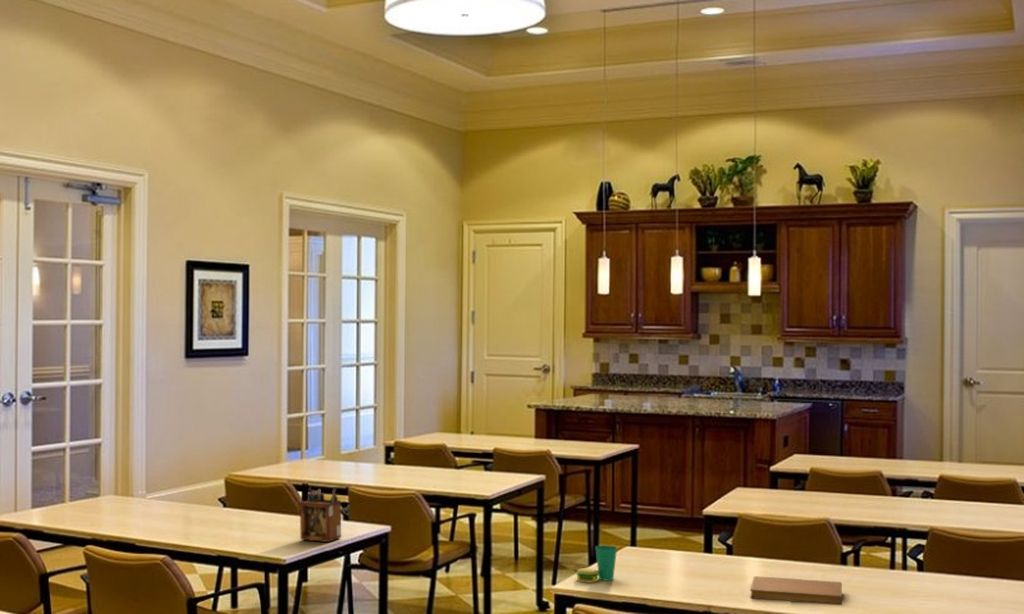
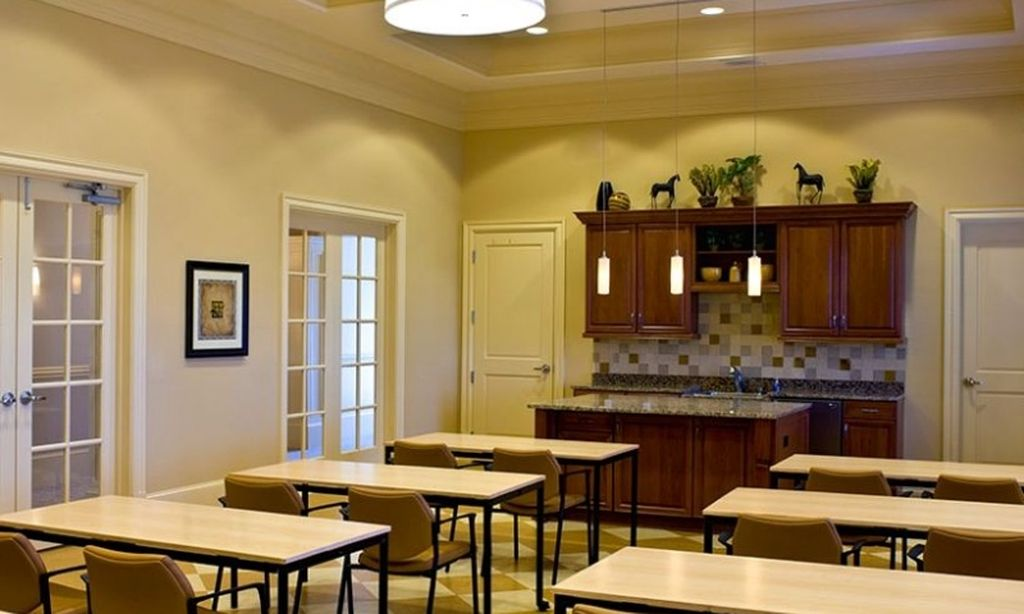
- desk organizer [299,486,342,543]
- notebook [749,575,843,606]
- cup [575,544,618,584]
